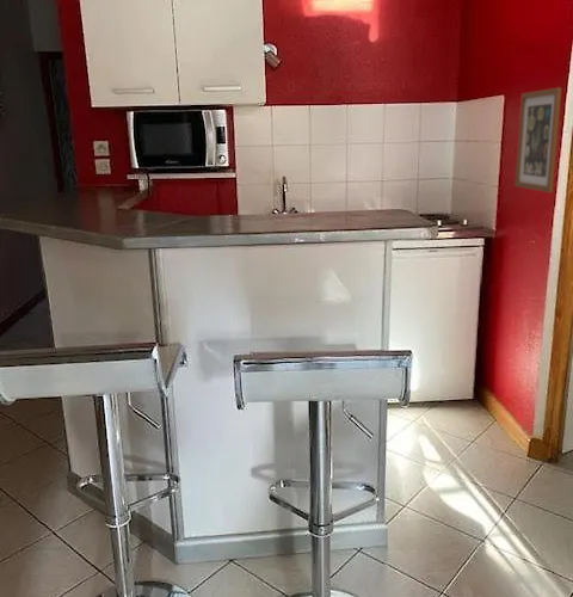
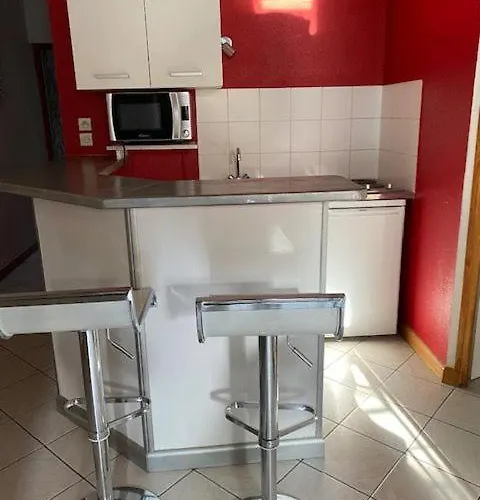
- wall art [513,86,562,193]
